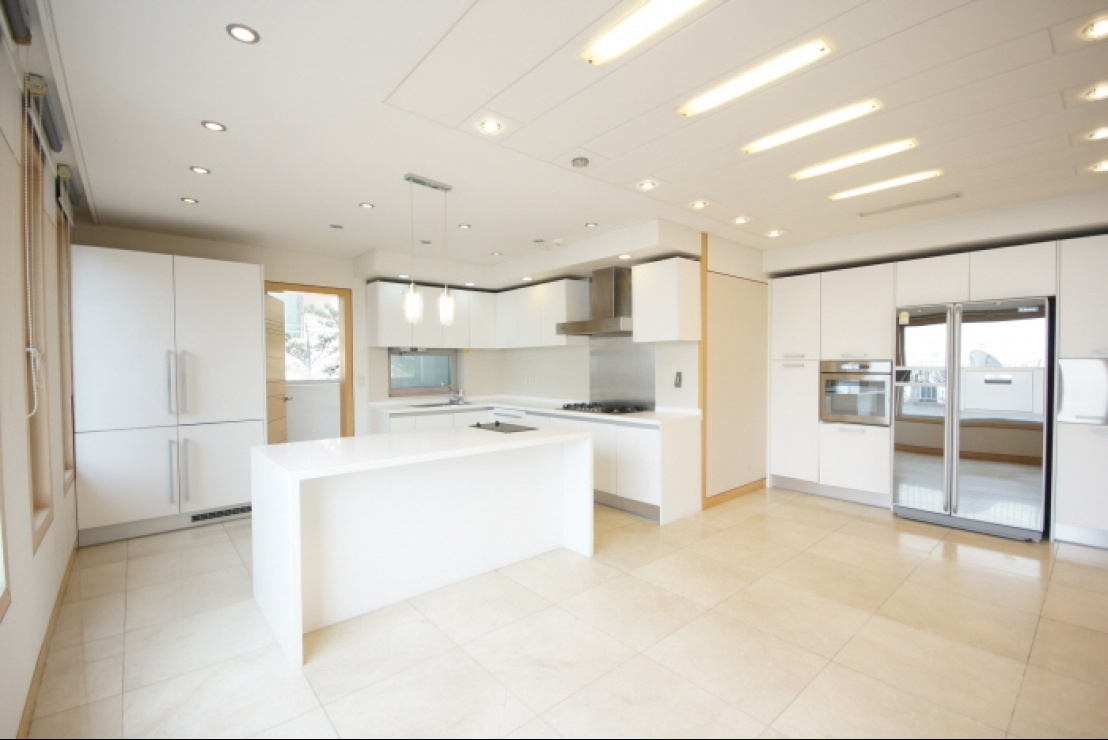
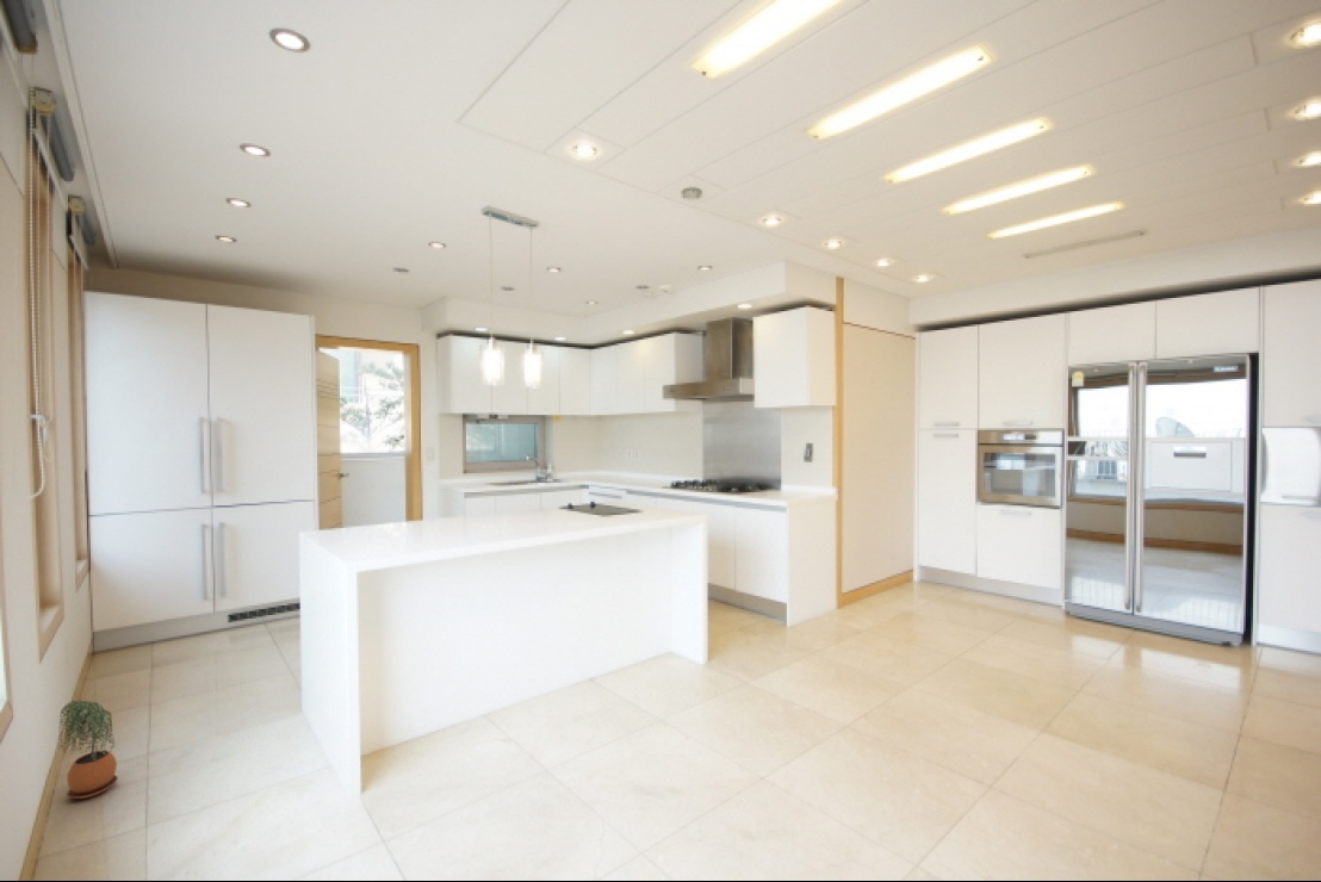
+ potted plant [56,700,119,800]
